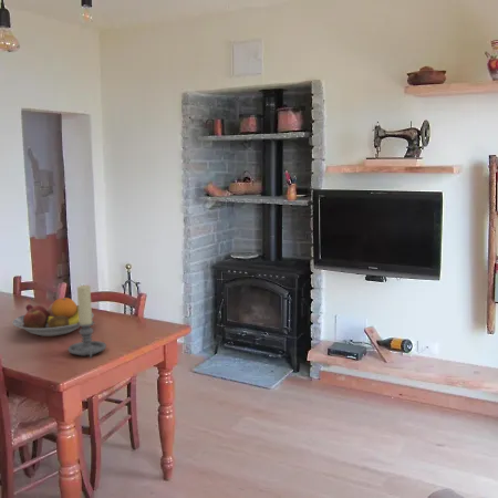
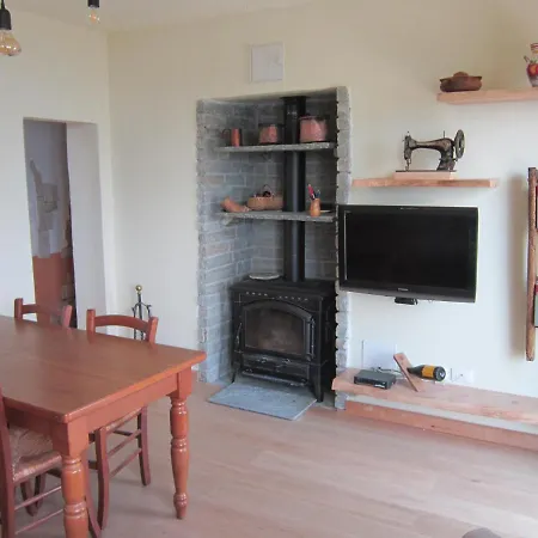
- fruit bowl [11,297,95,338]
- candle holder [66,284,107,360]
